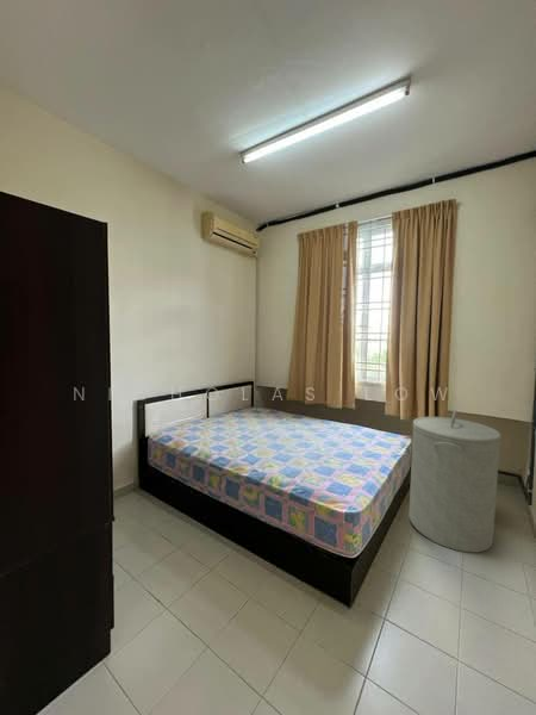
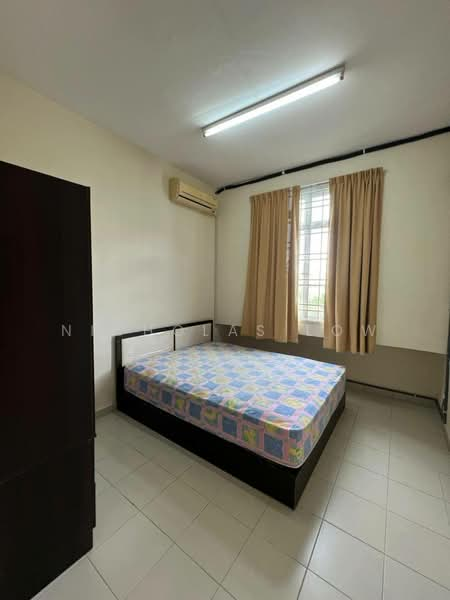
- laundry hamper [407,409,503,554]
